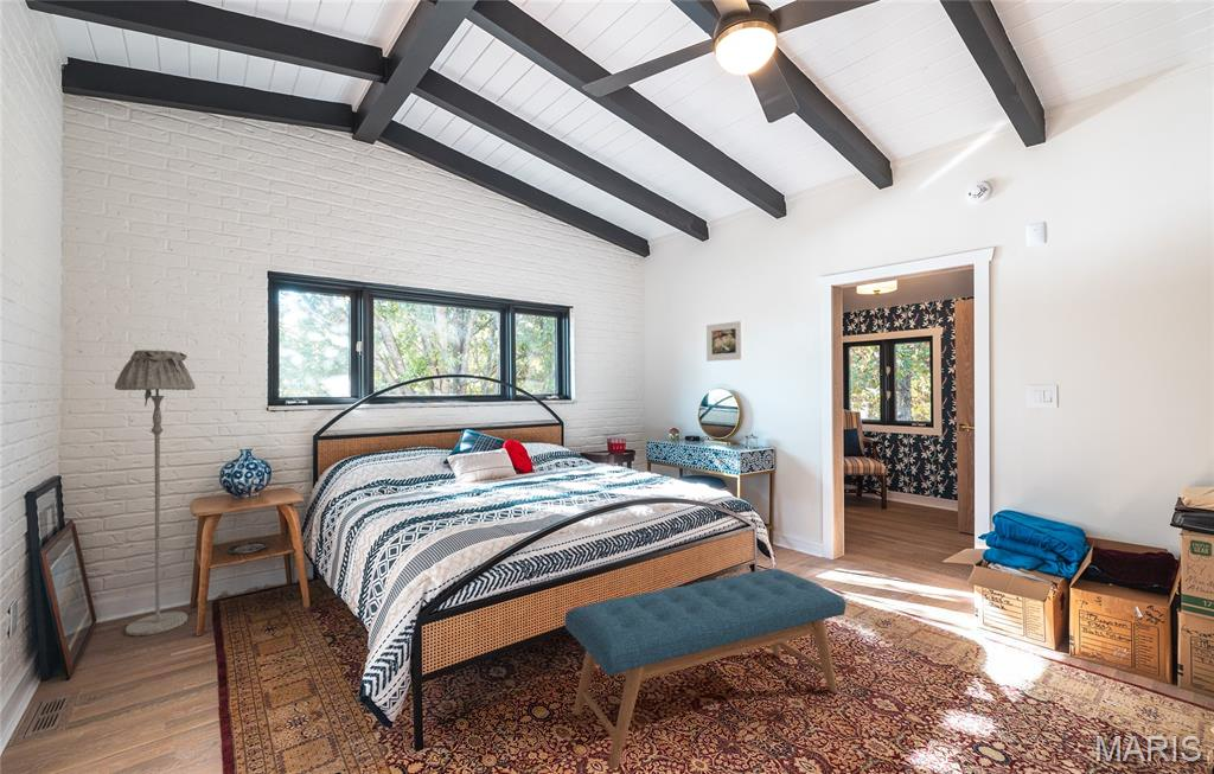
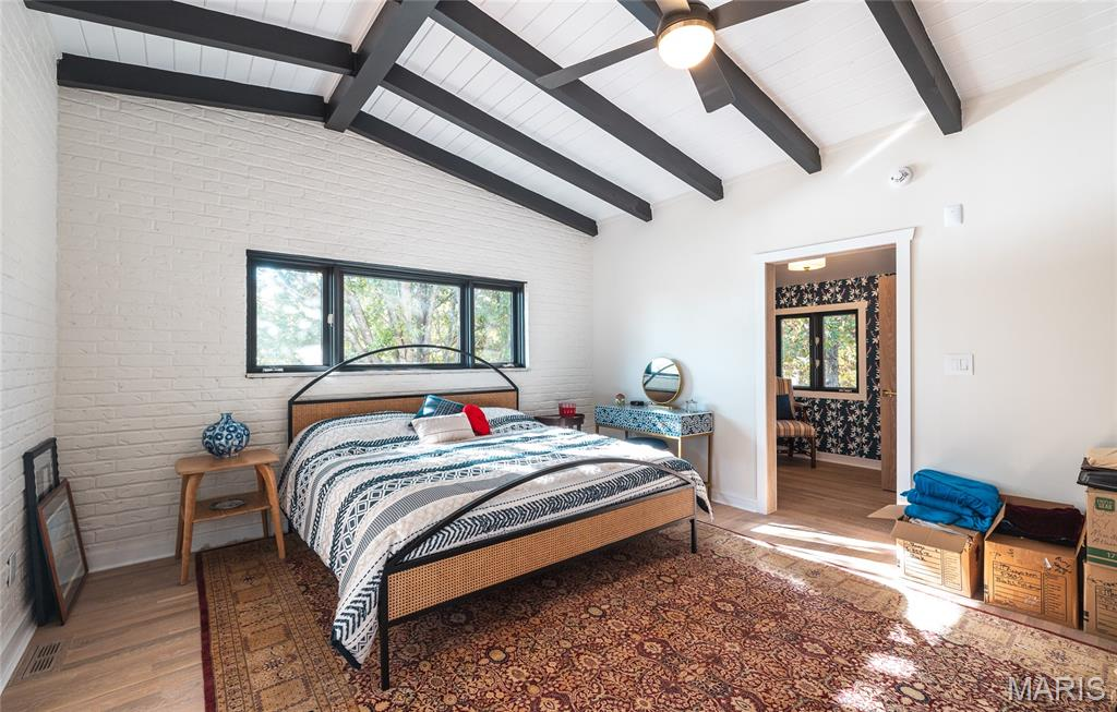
- bench [564,568,846,770]
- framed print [705,320,743,363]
- floor lamp [114,348,197,638]
